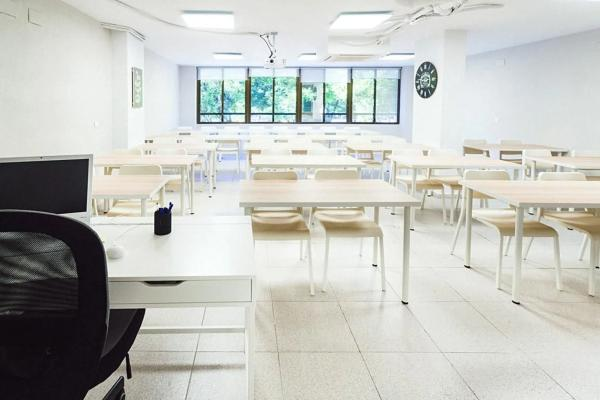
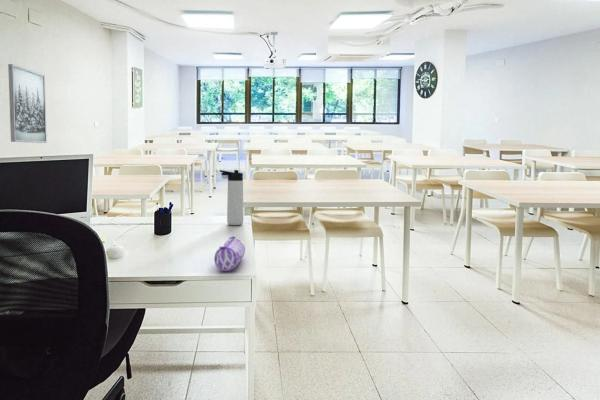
+ pencil case [213,235,246,272]
+ wall art [7,63,48,144]
+ thermos bottle [219,169,244,226]
